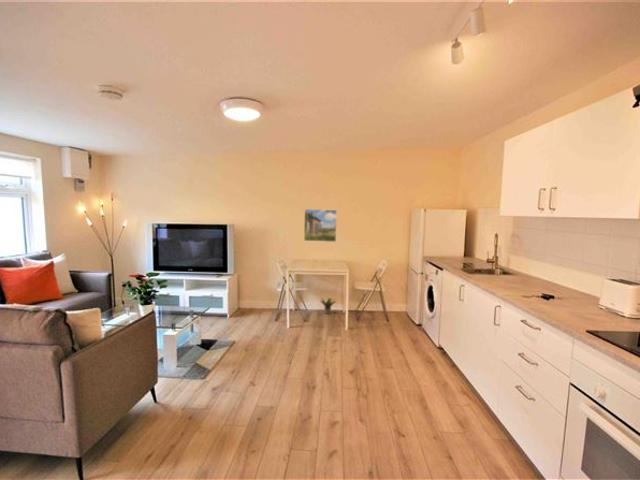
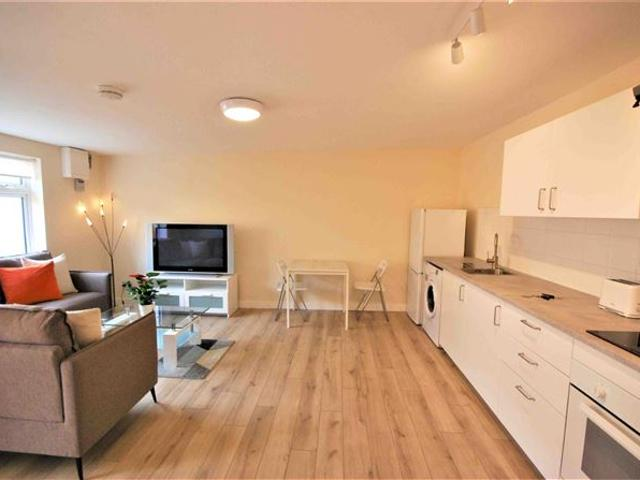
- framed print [303,208,338,243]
- potted plant [319,297,337,315]
